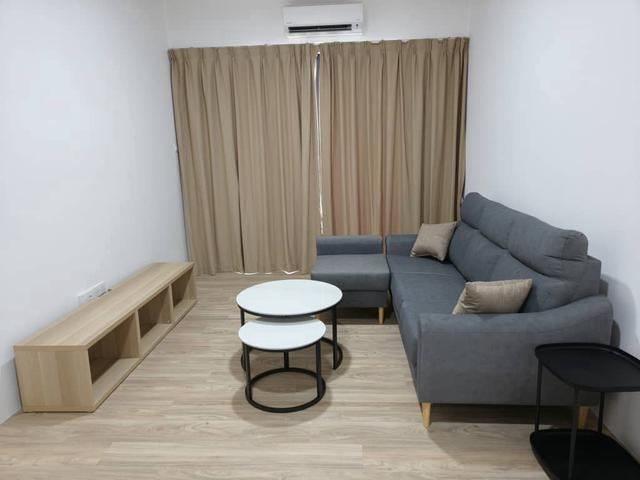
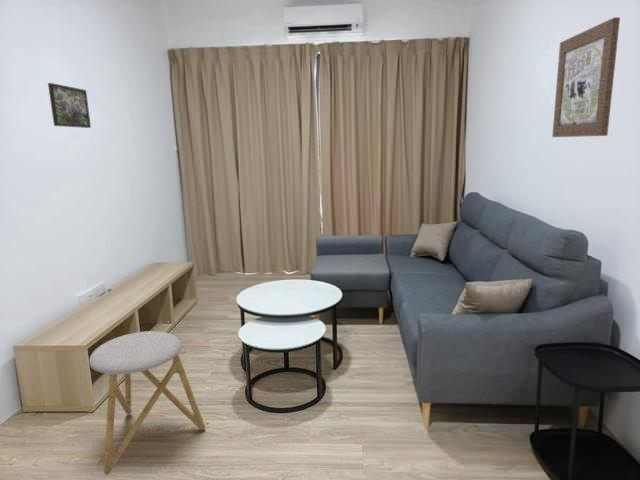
+ wall art [551,16,621,138]
+ stool [88,330,206,476]
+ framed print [47,82,92,129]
